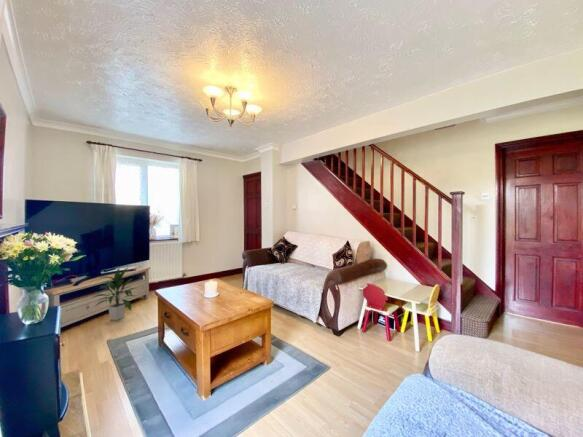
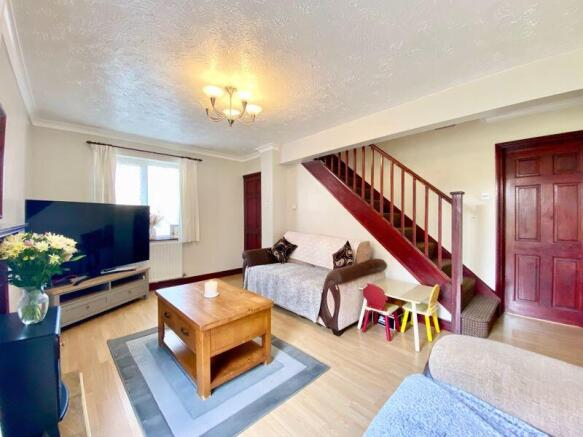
- indoor plant [87,265,138,321]
